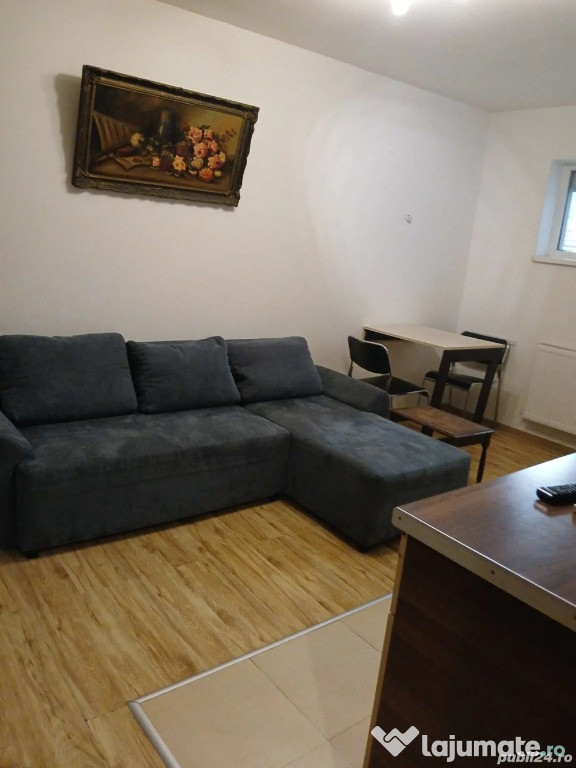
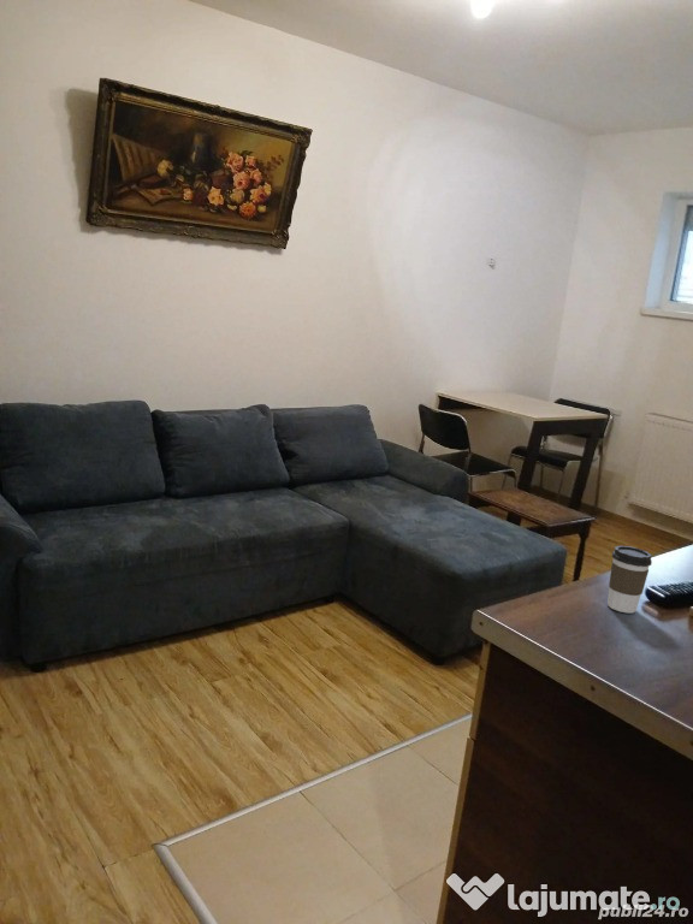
+ coffee cup [606,545,653,615]
